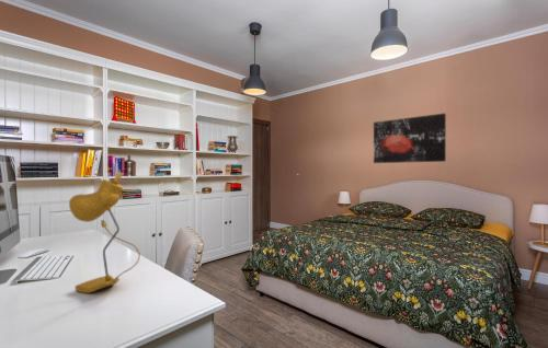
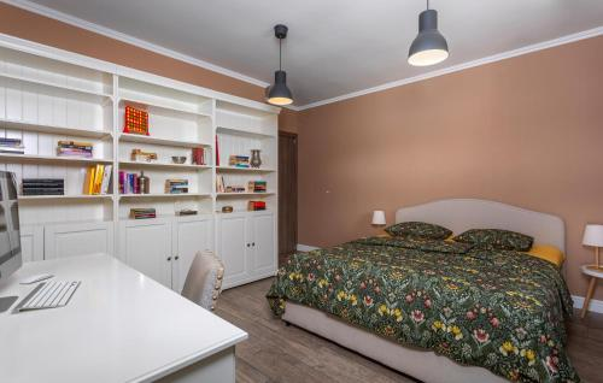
- desk lamp [68,171,141,294]
- wall art [373,113,447,164]
